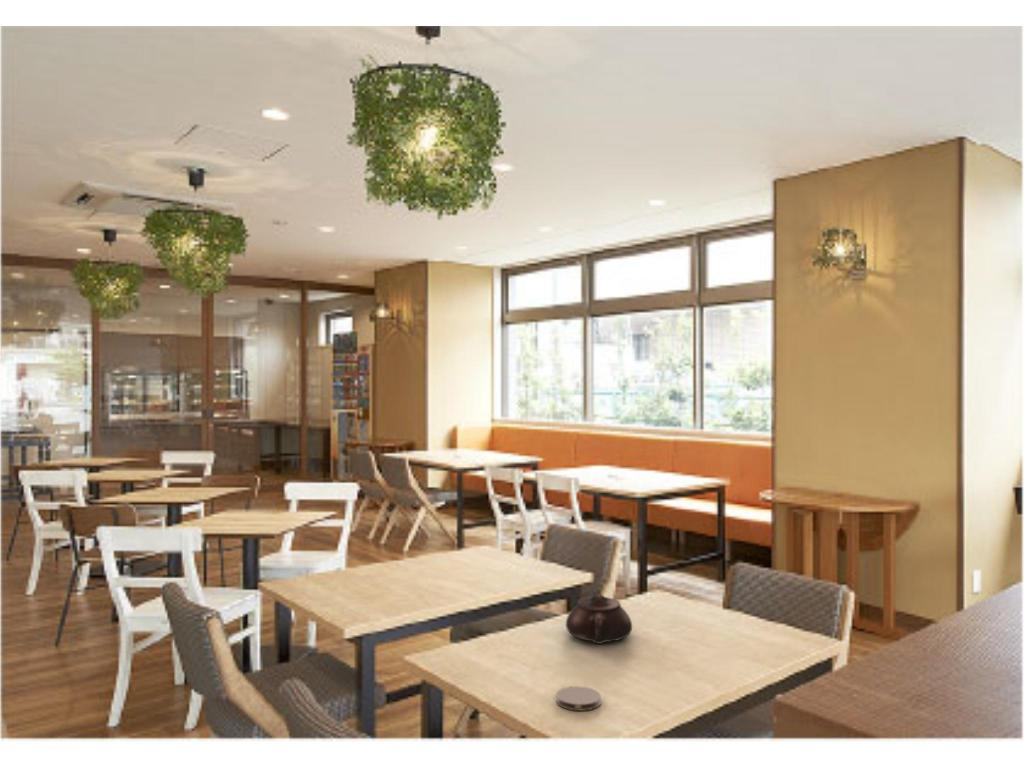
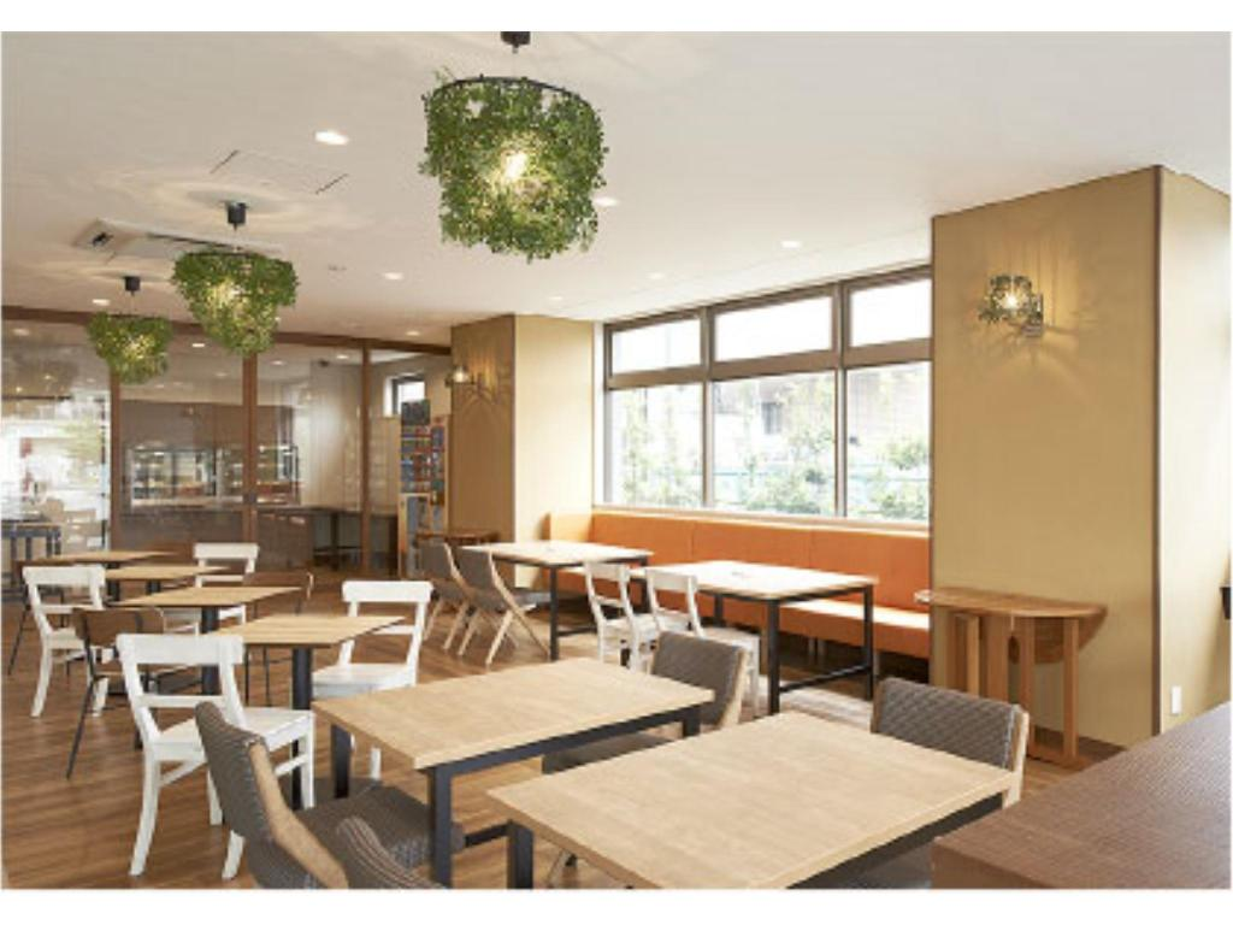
- coaster [555,685,602,712]
- teapot [565,593,633,645]
